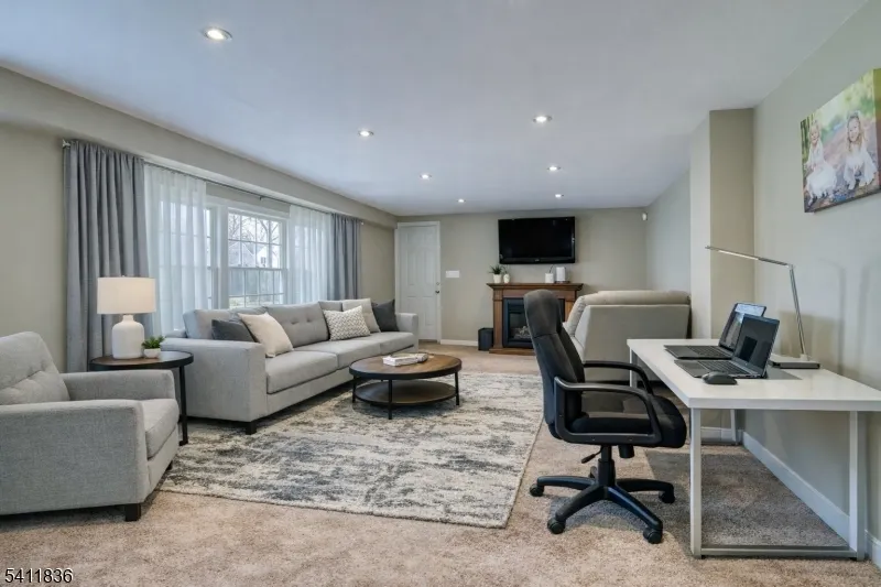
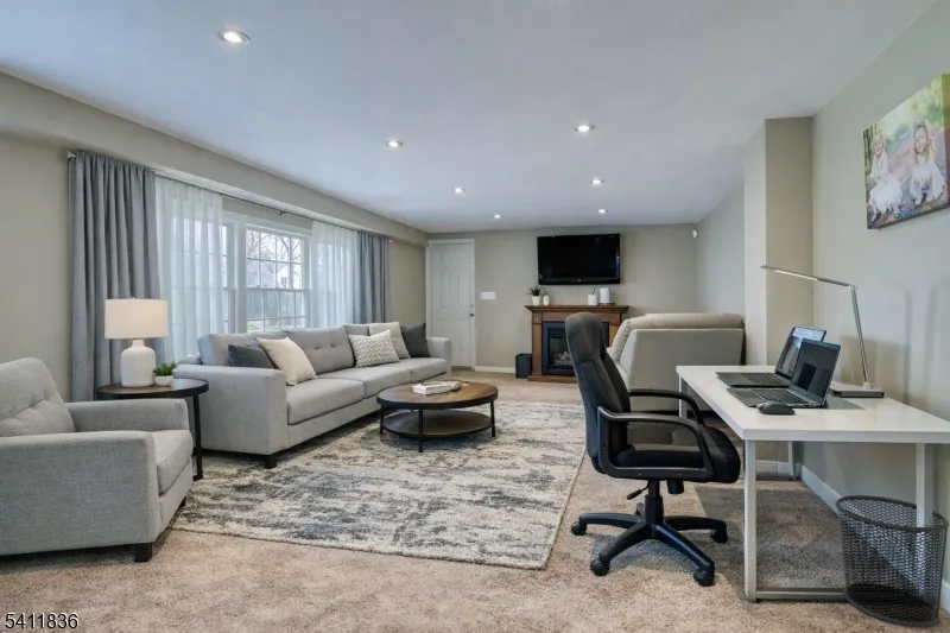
+ waste bin [834,494,950,628]
